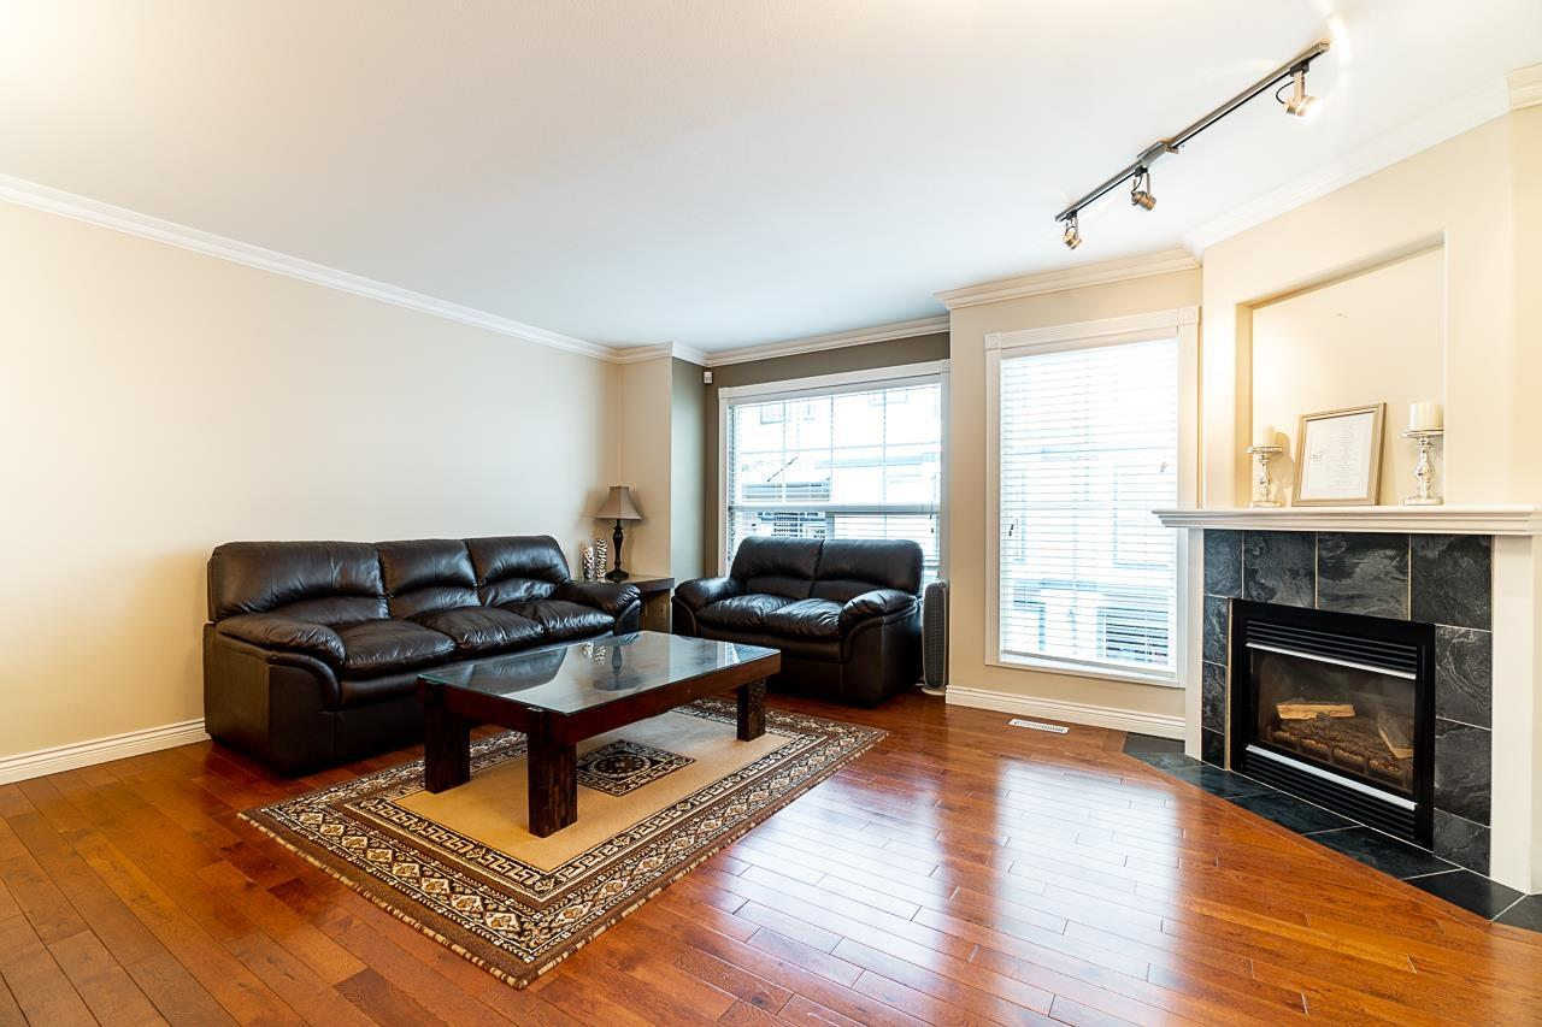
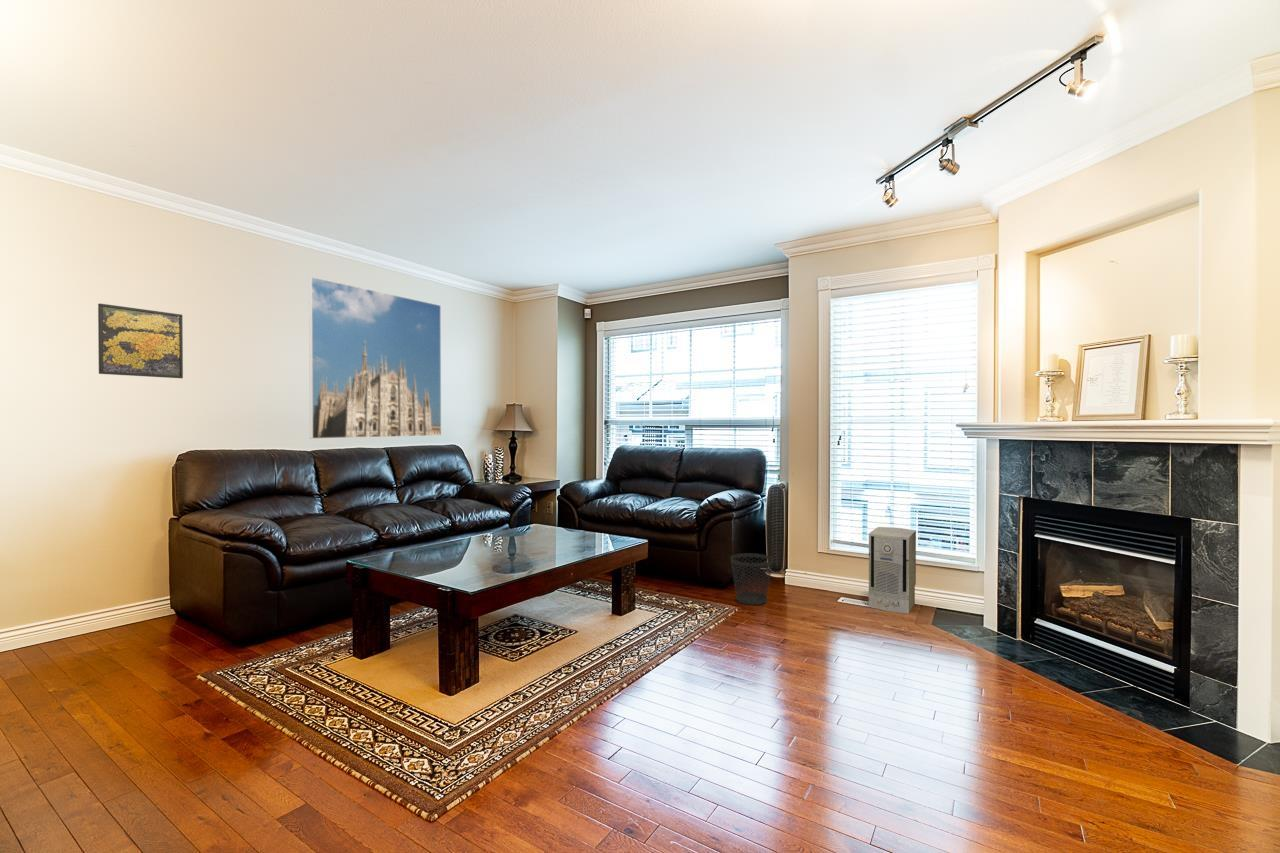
+ wastebasket [729,552,774,606]
+ air purifier [868,526,917,614]
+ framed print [97,303,184,379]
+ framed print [308,276,442,440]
